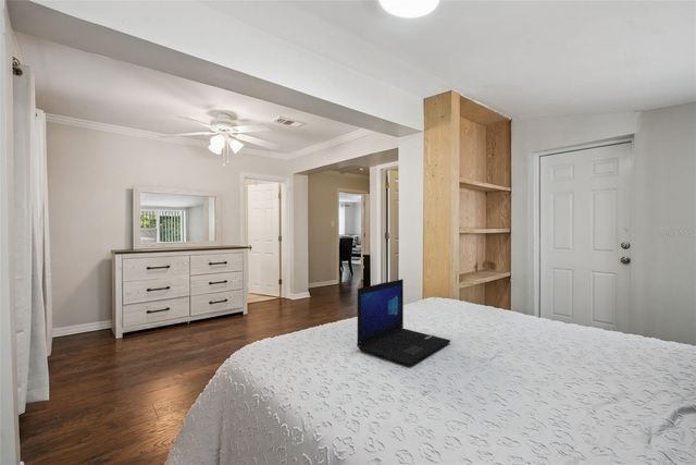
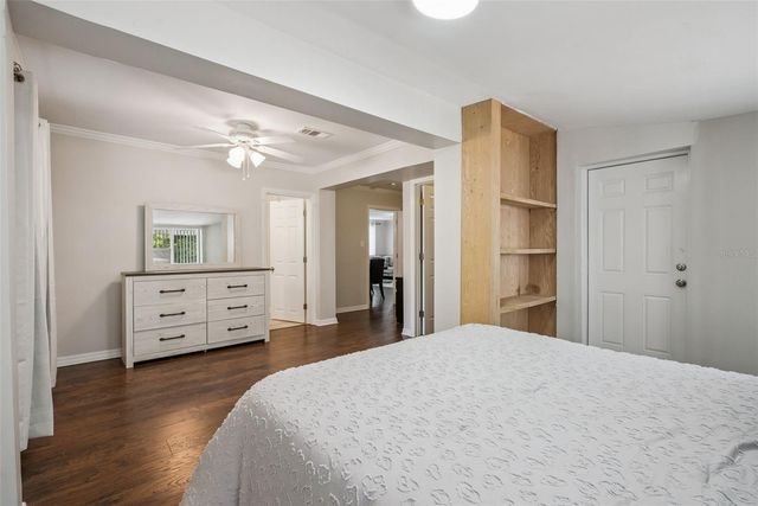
- laptop [356,278,451,367]
